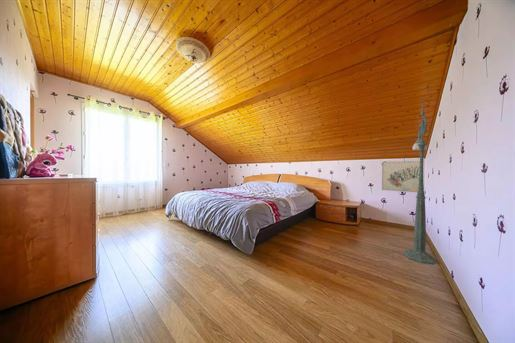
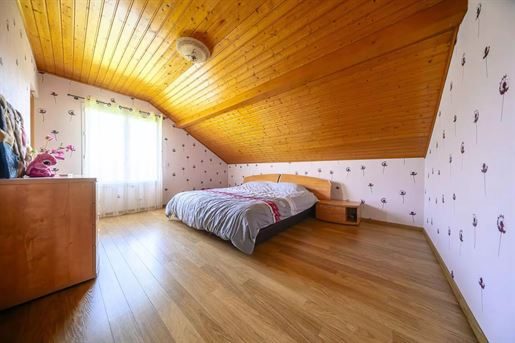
- wall art [381,160,420,193]
- floor lamp [403,101,438,266]
